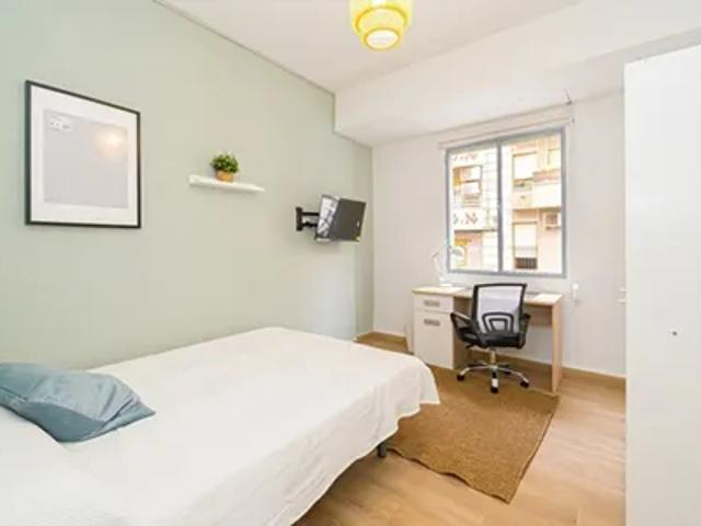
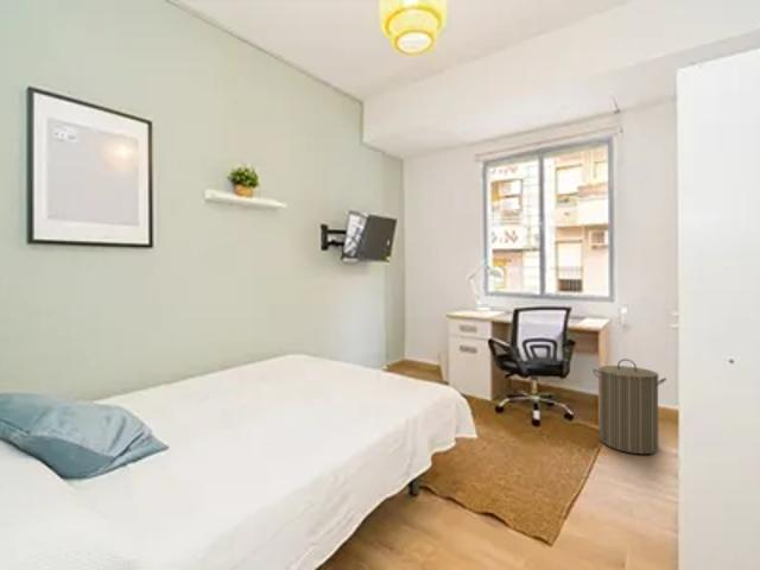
+ laundry hamper [591,357,667,455]
